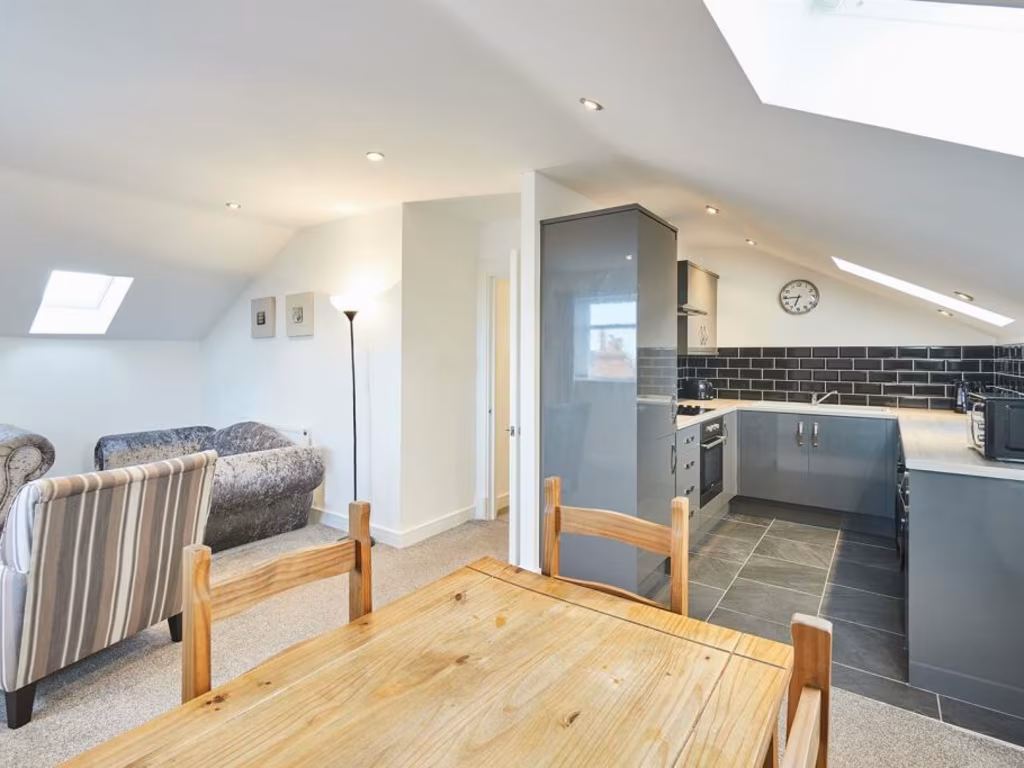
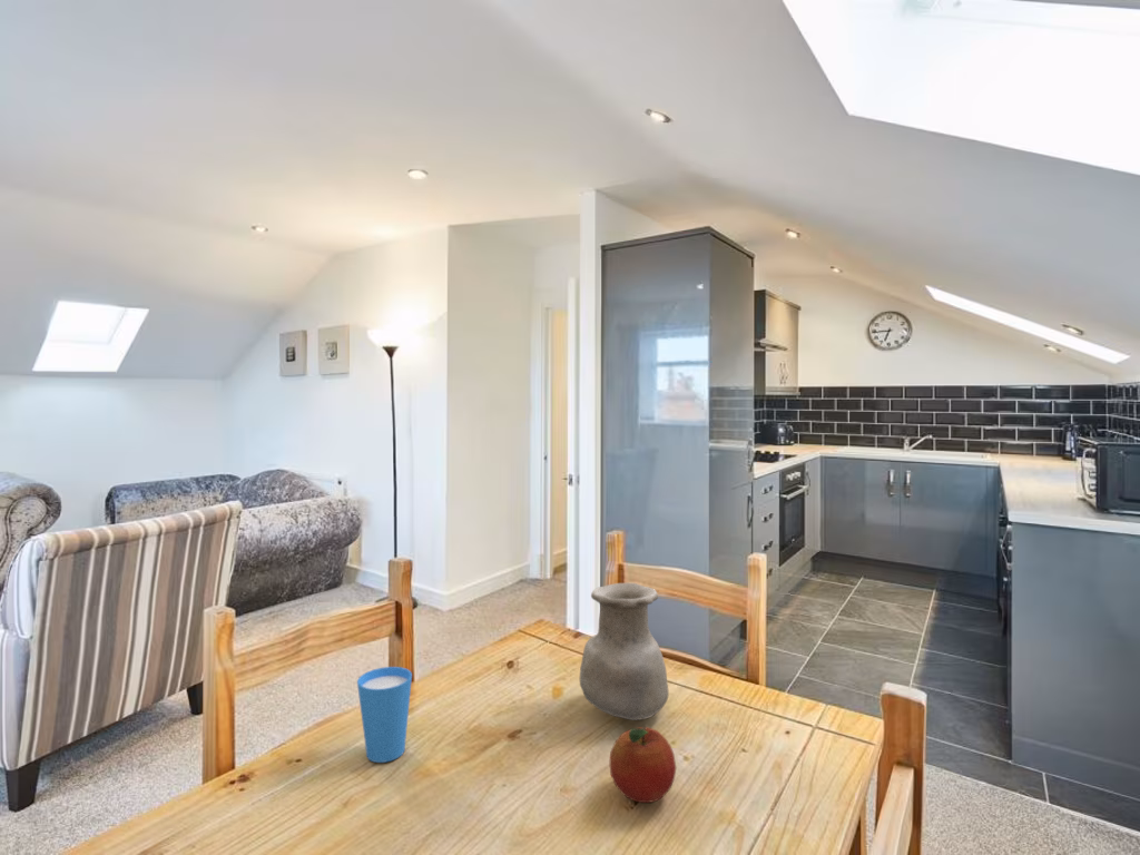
+ fruit [609,726,677,804]
+ cup [356,666,413,764]
+ vase [579,582,670,721]
